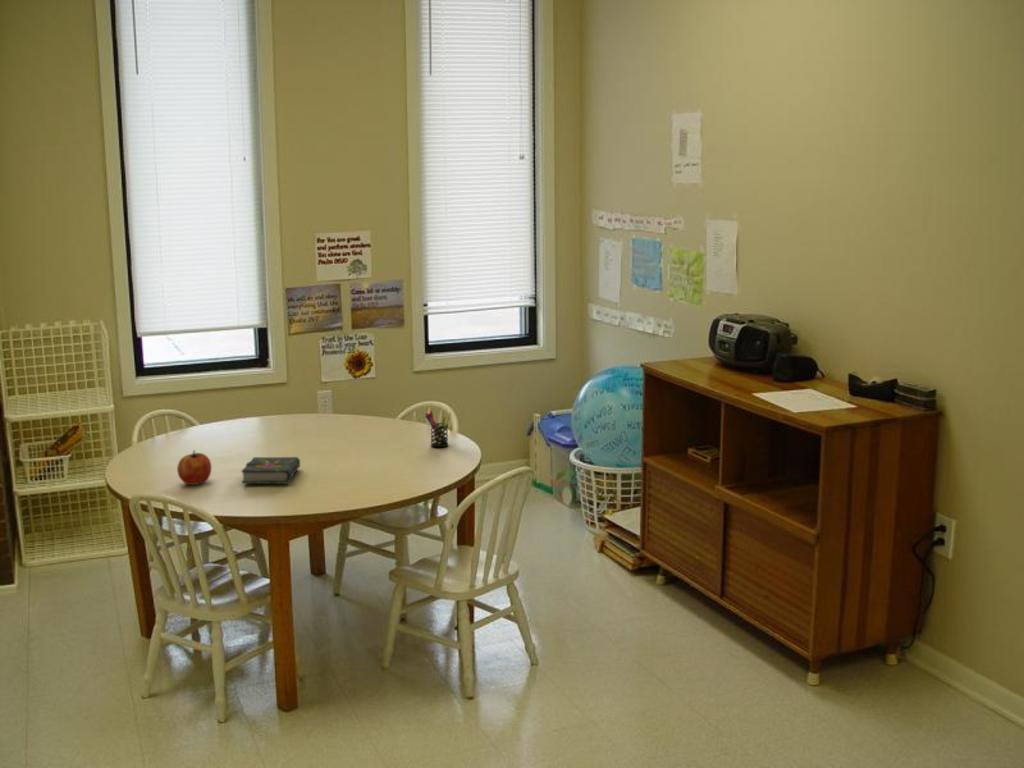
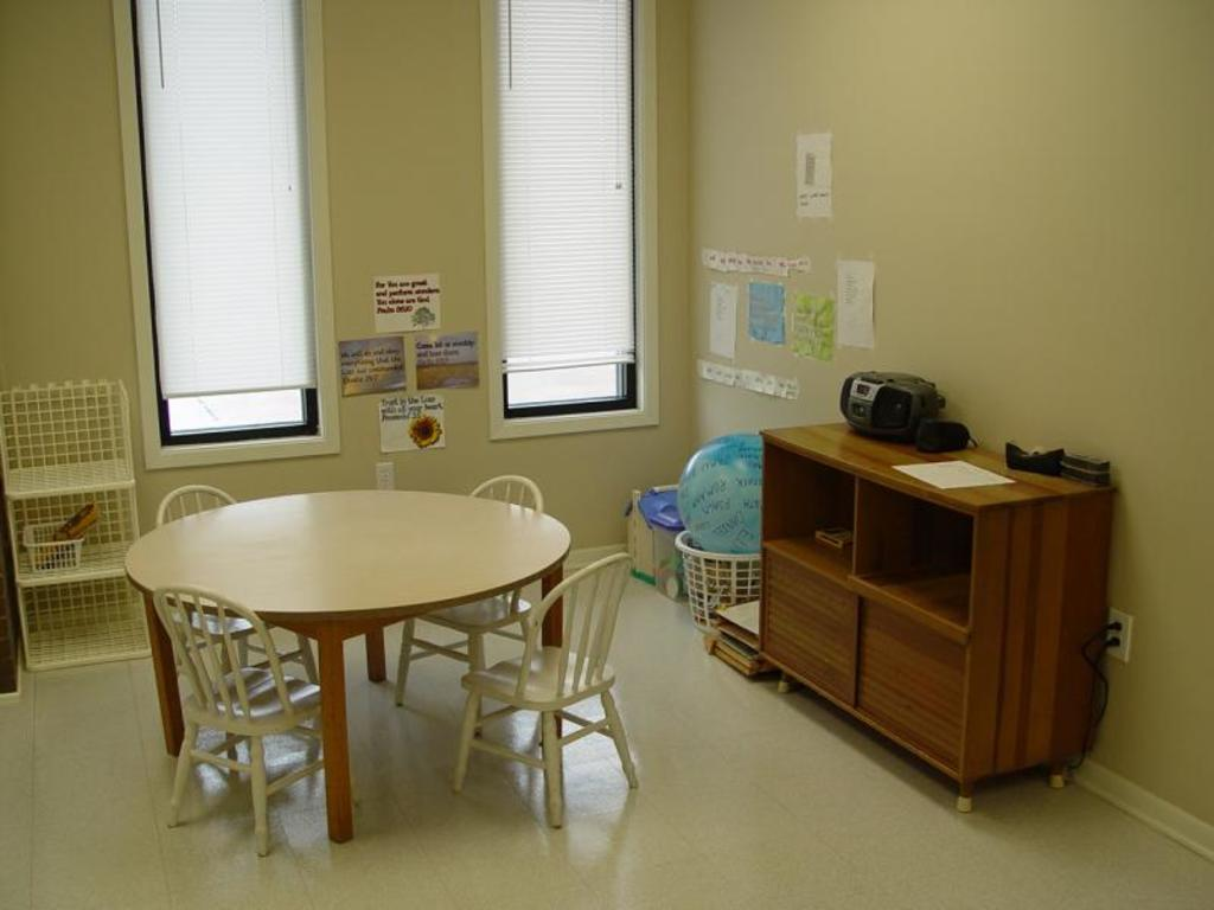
- pen holder [424,410,452,448]
- book [240,456,301,485]
- fruit [176,450,213,486]
